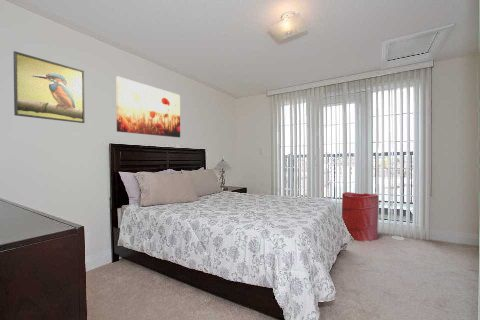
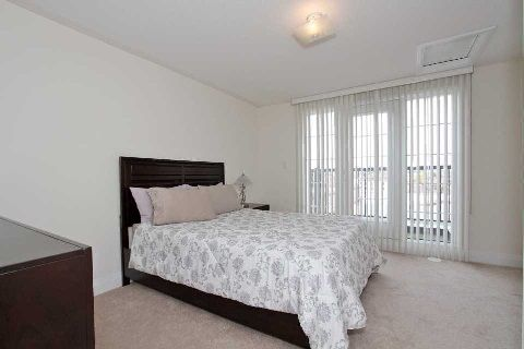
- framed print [12,50,86,124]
- wall art [115,76,181,138]
- laundry hamper [341,191,380,243]
